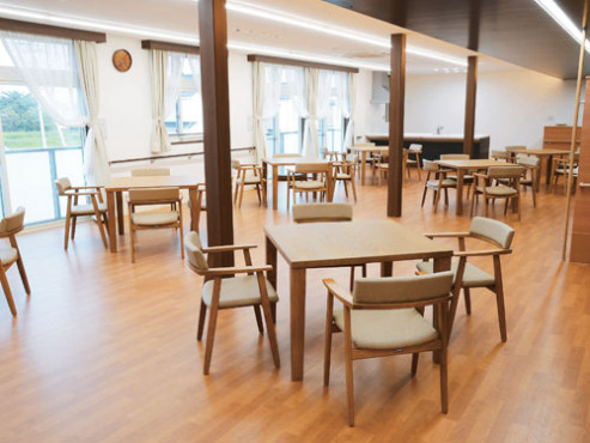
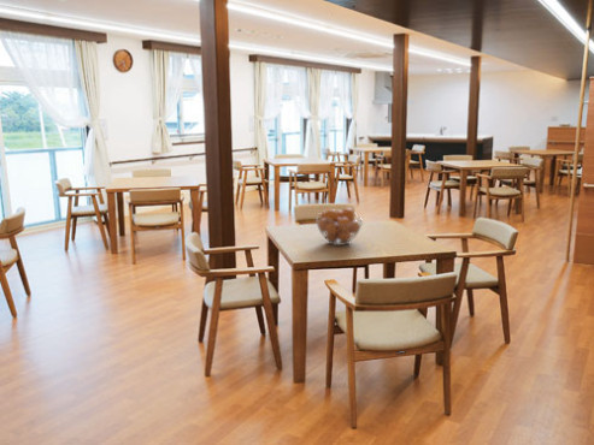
+ fruit basket [314,207,364,247]
